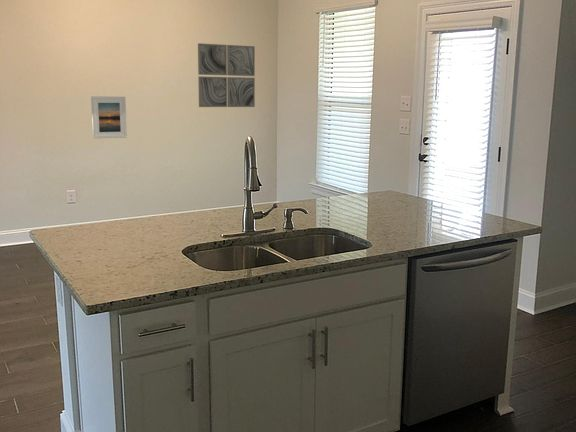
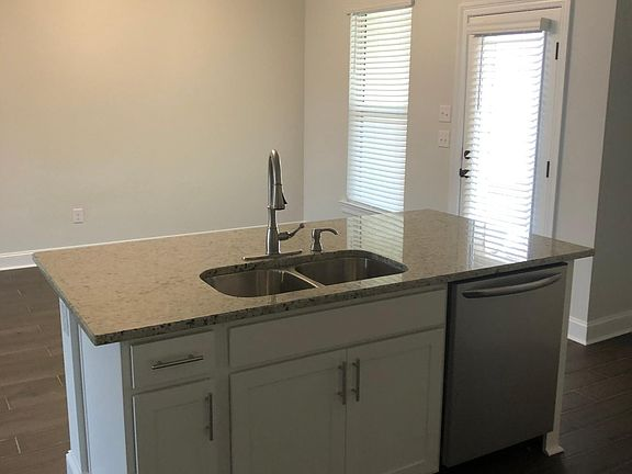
- wall art [197,42,256,108]
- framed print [90,95,128,139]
